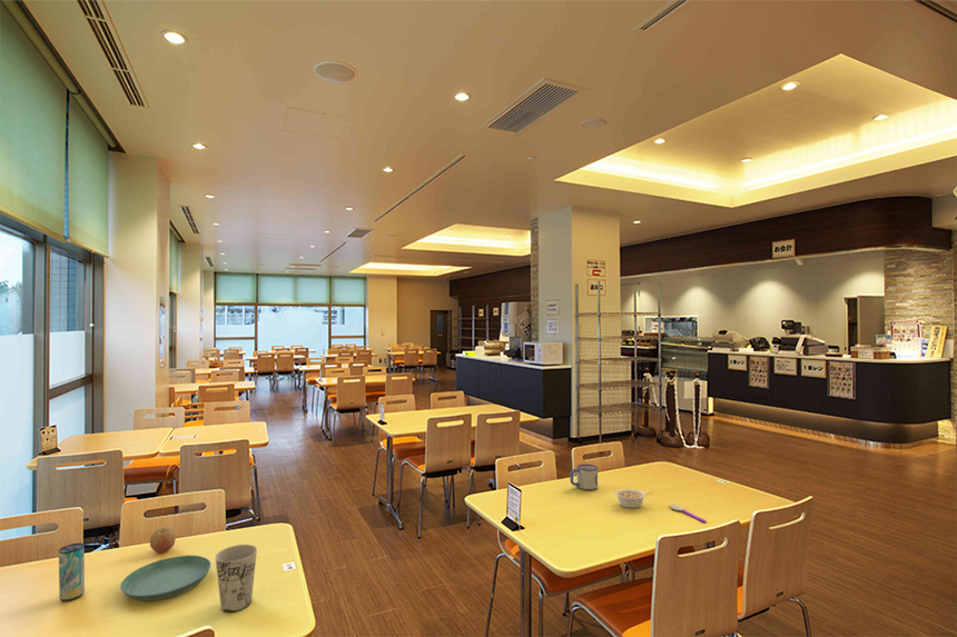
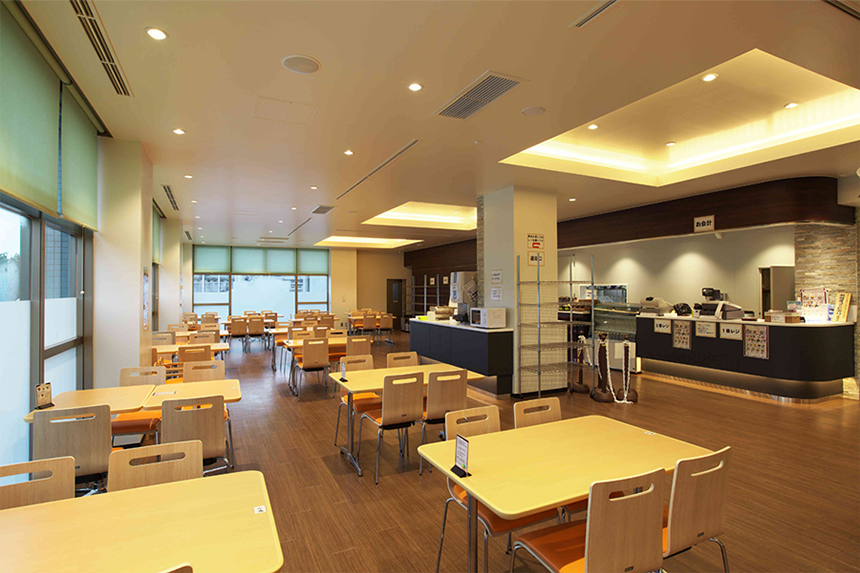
- mug [569,464,599,491]
- fruit [149,526,177,554]
- cup [215,544,258,614]
- legume [614,488,653,509]
- spoon [668,504,708,524]
- beverage can [58,543,86,603]
- saucer [119,555,213,601]
